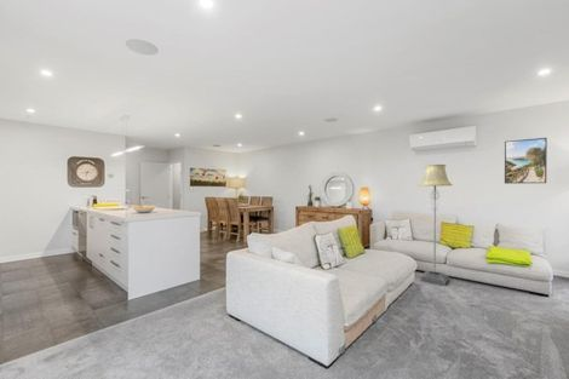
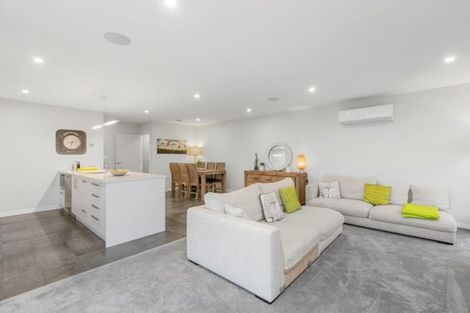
- floor lamp [418,163,454,287]
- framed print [504,137,548,185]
